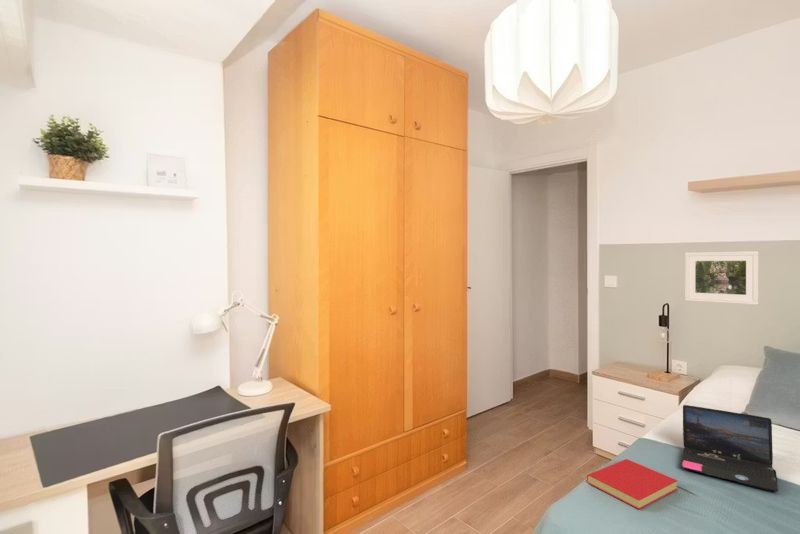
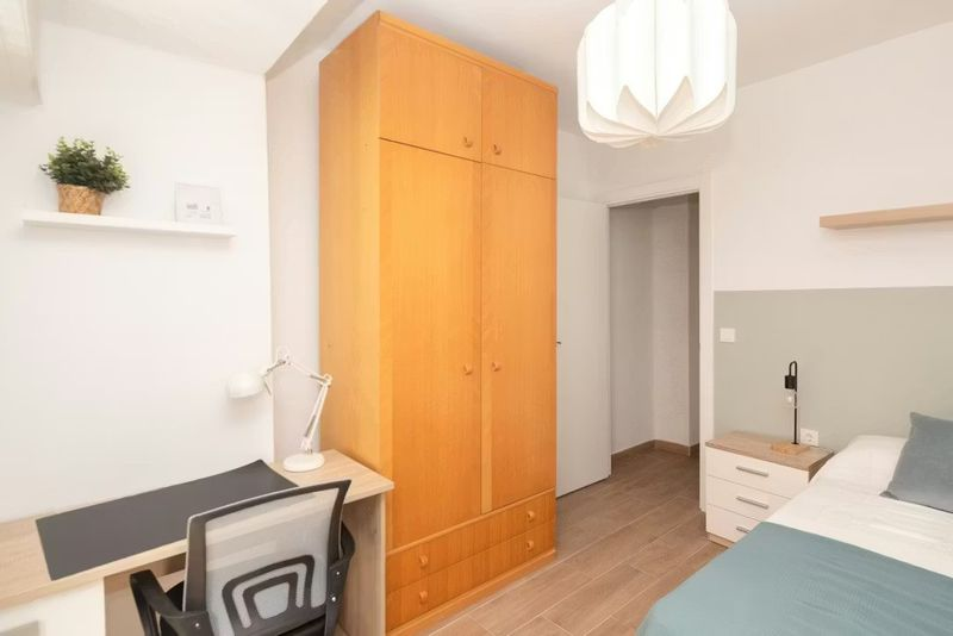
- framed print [684,250,760,306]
- book [586,458,679,510]
- laptop [680,404,779,492]
